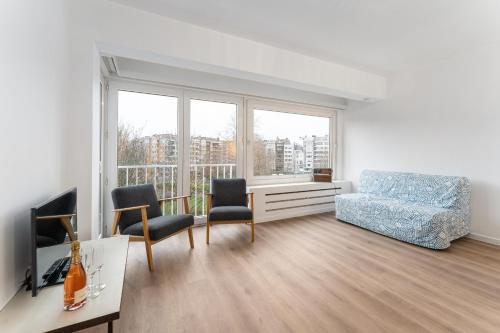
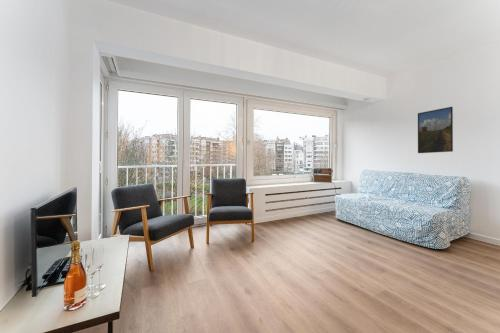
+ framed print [417,106,454,154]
